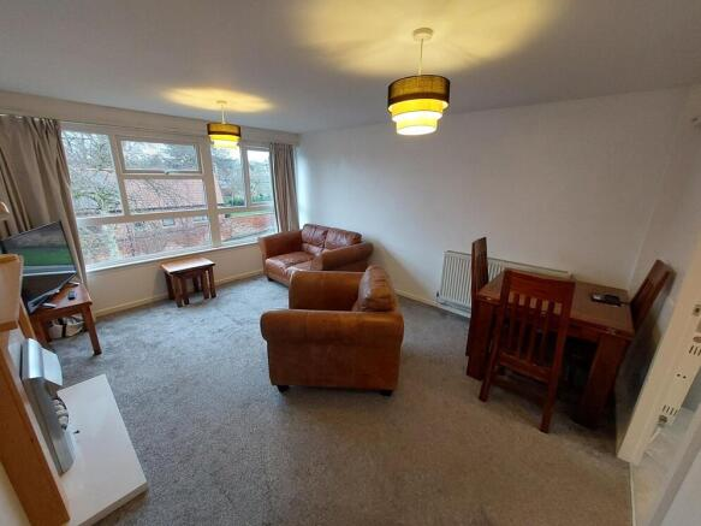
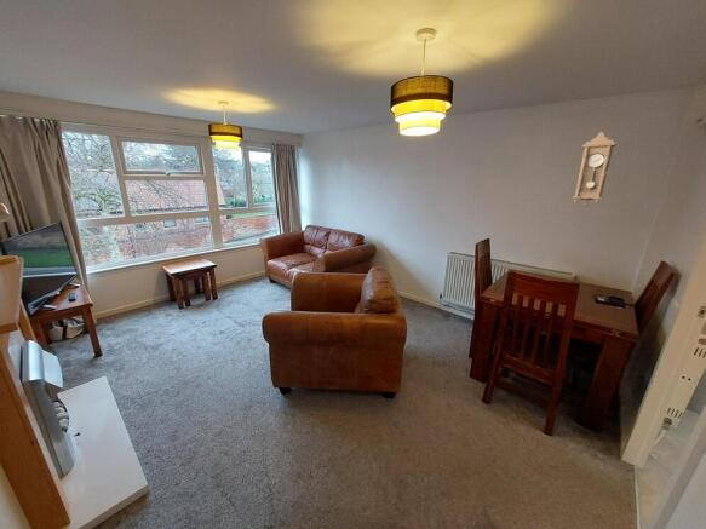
+ pendulum clock [572,131,618,208]
